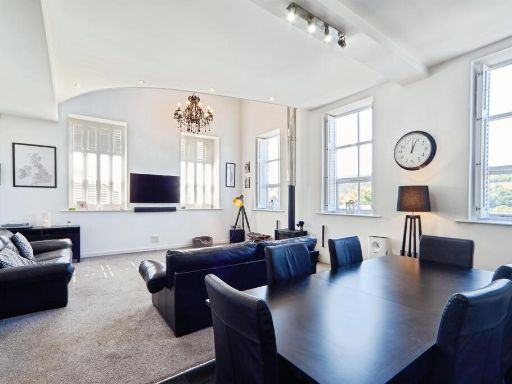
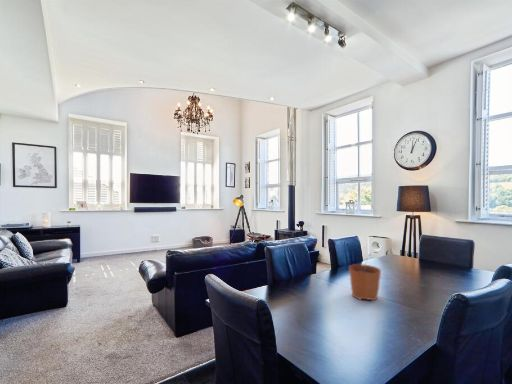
+ plant pot [348,253,382,302]
